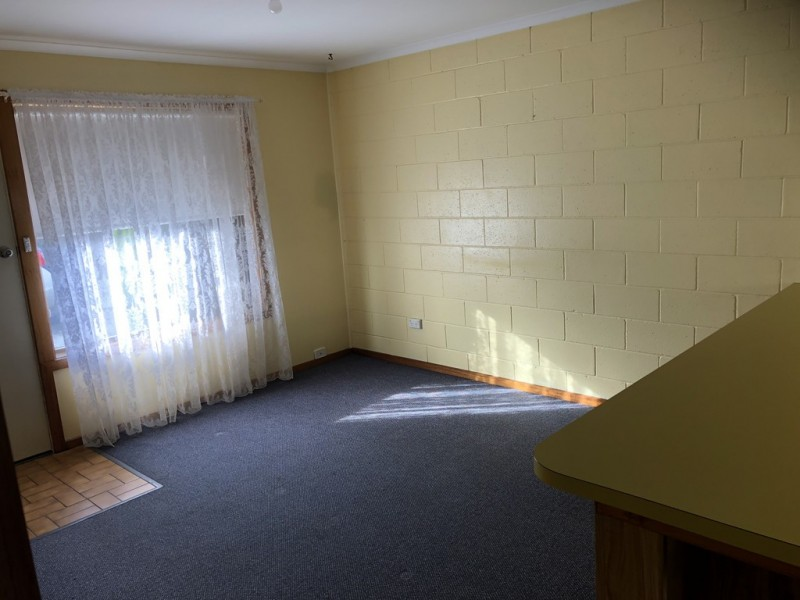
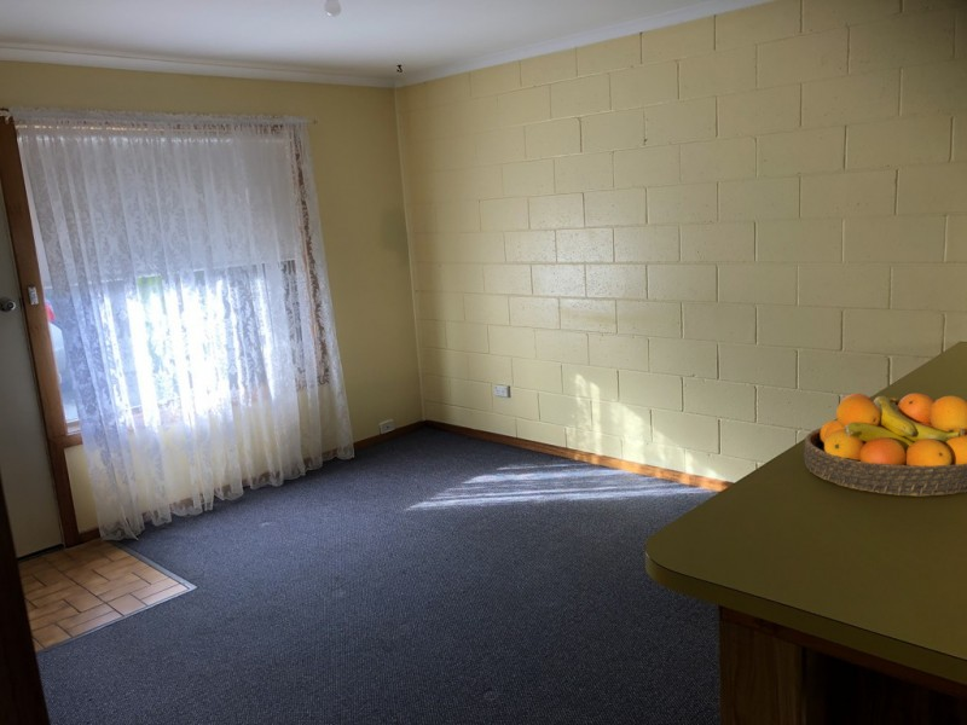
+ fruit bowl [803,392,967,498]
